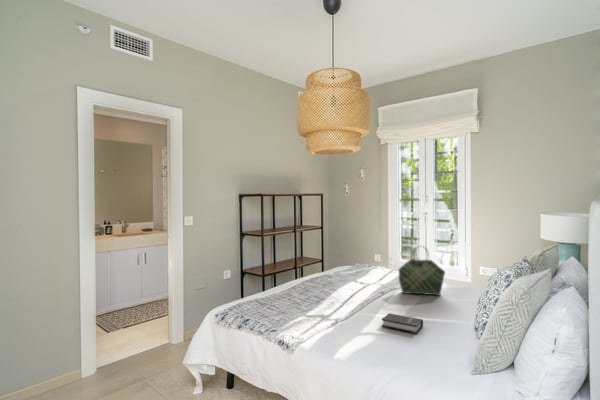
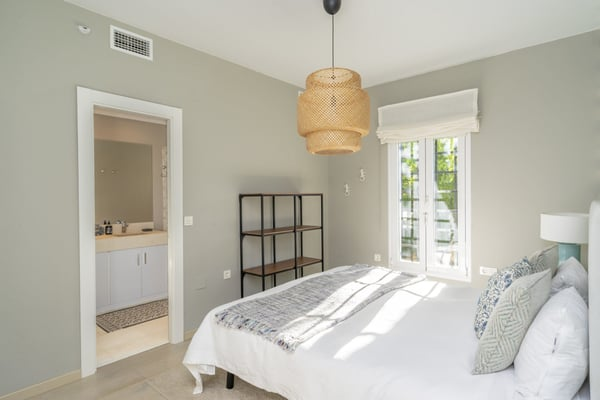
- hardback book [381,313,424,335]
- tote bag [397,245,446,297]
